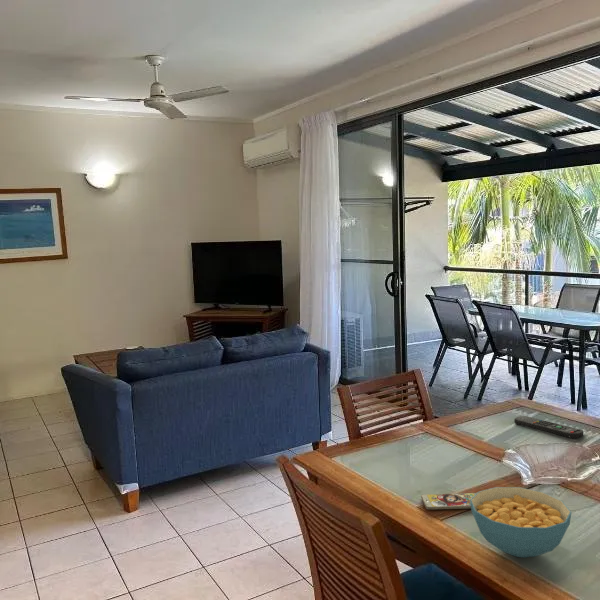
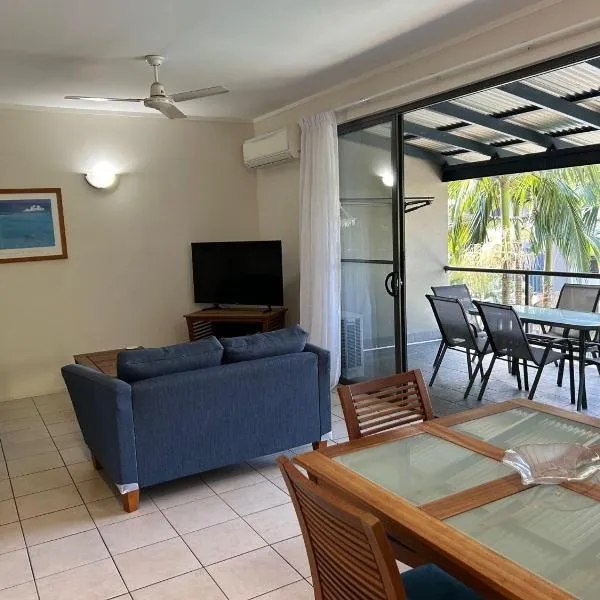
- remote control [513,415,584,440]
- smartphone [420,492,477,510]
- cereal bowl [470,486,573,558]
